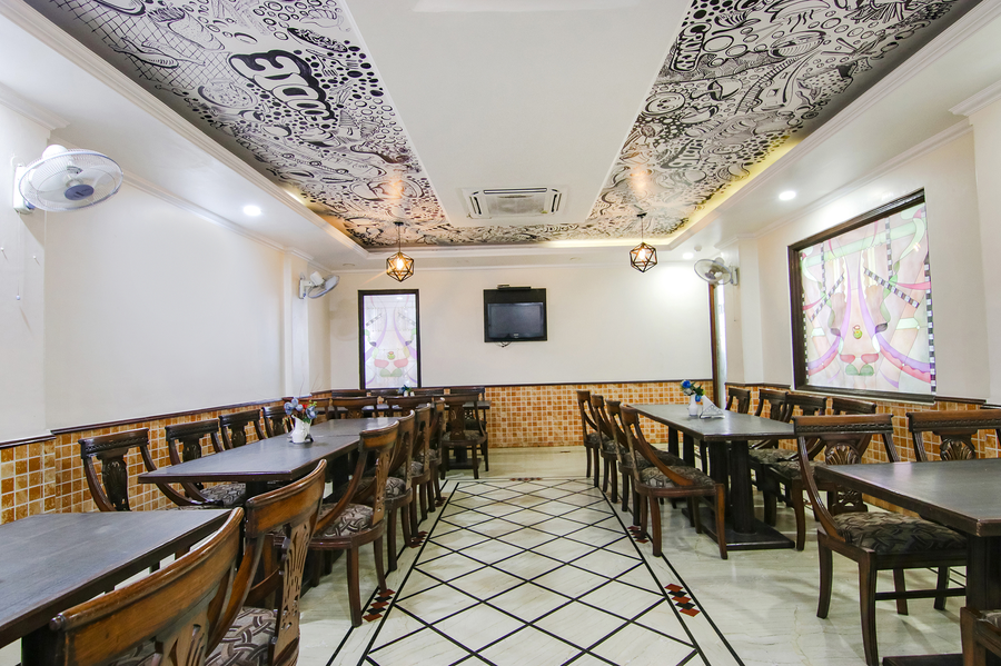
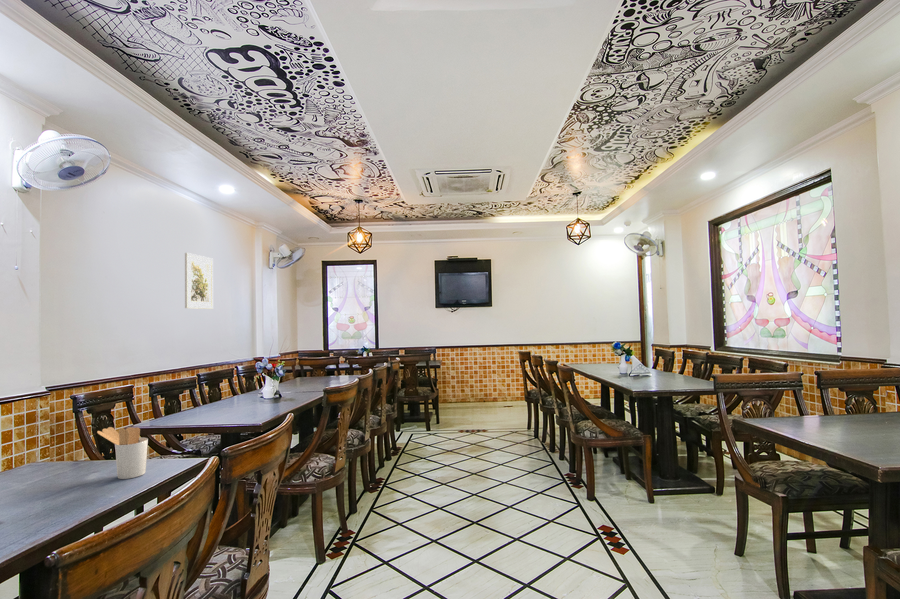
+ utensil holder [96,426,149,480]
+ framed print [184,252,214,310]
